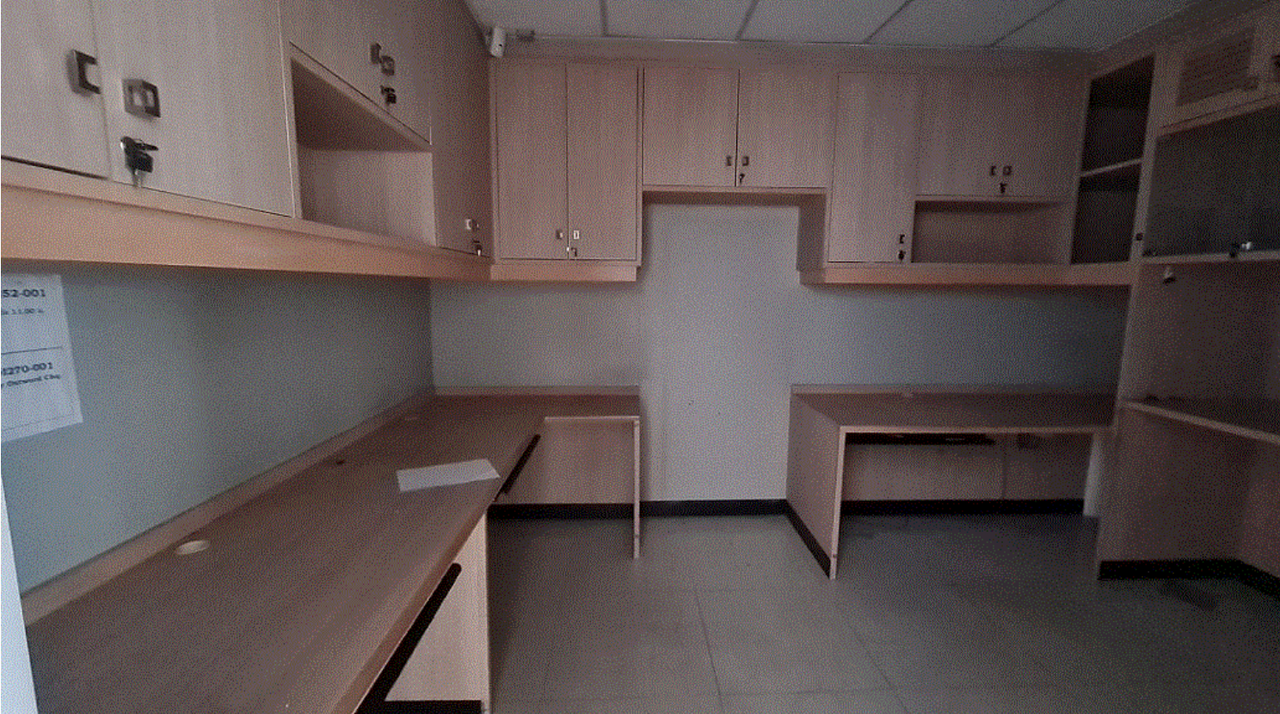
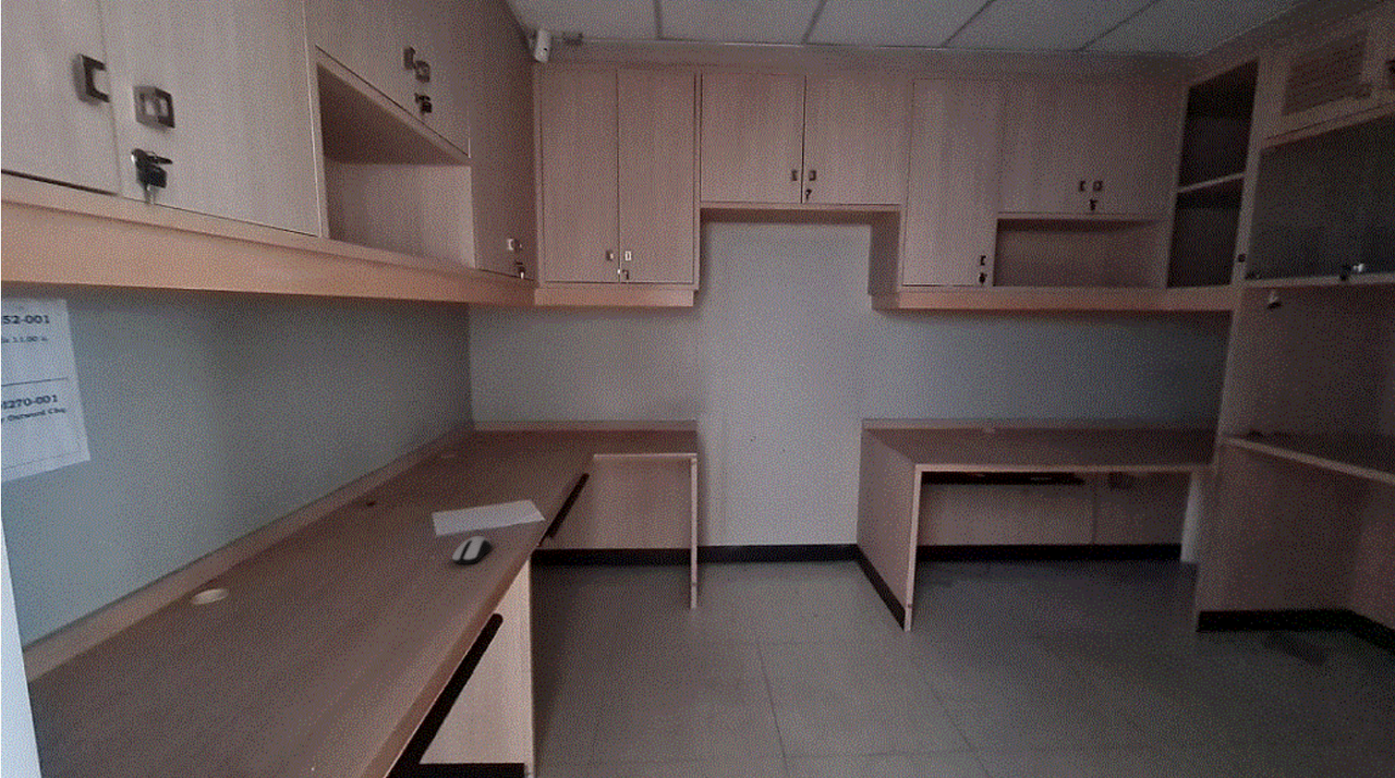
+ computer mouse [451,535,493,566]
